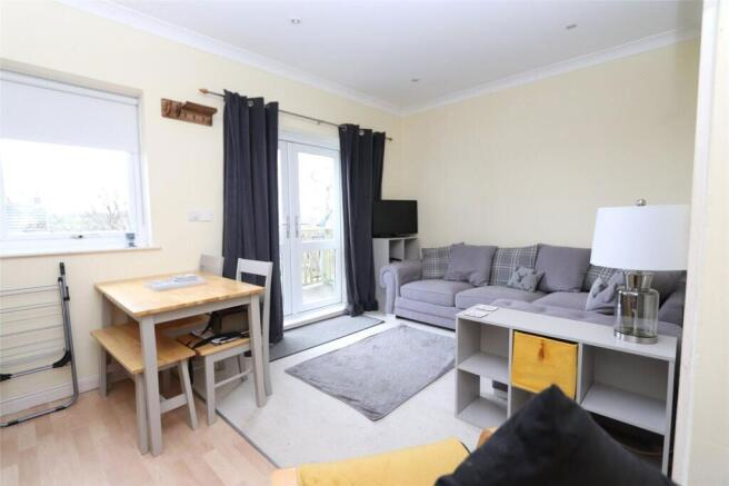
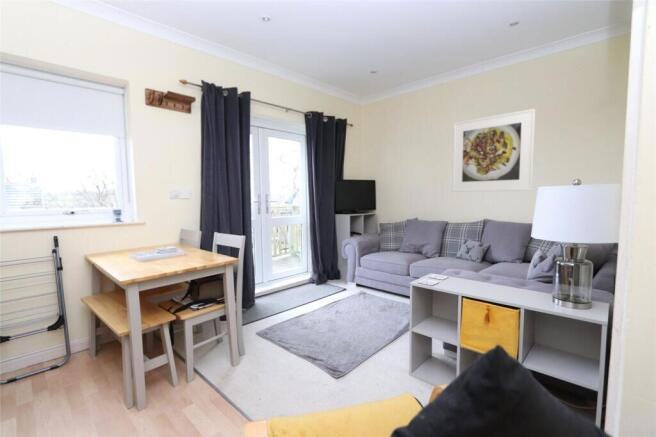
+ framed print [451,108,536,193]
